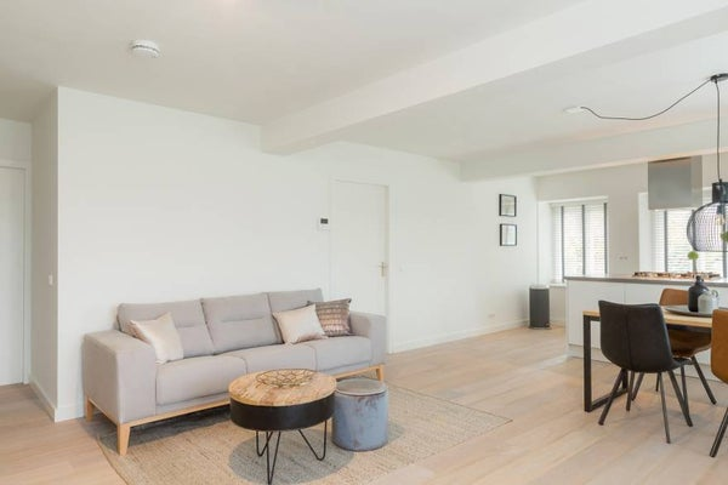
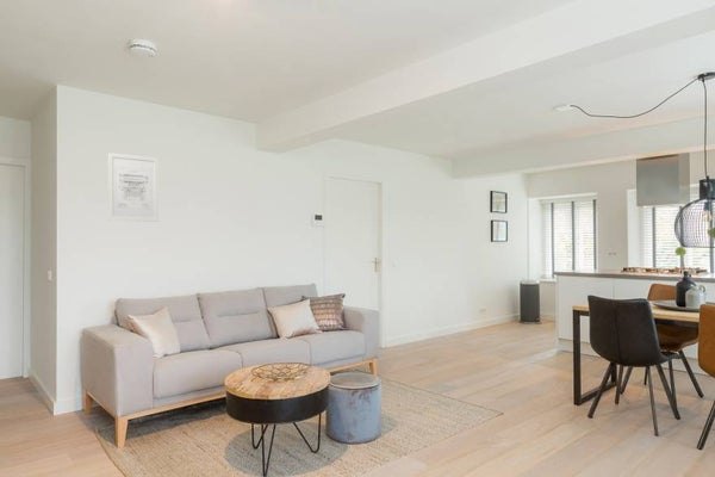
+ wall art [107,151,160,223]
